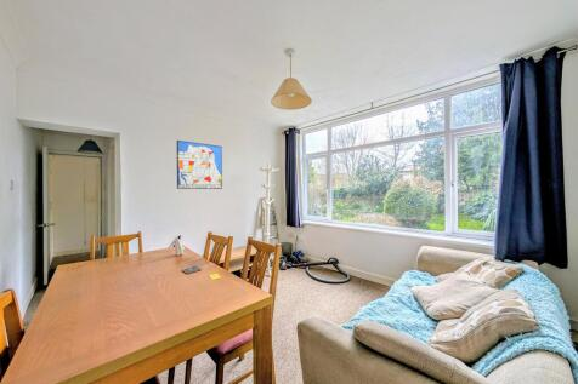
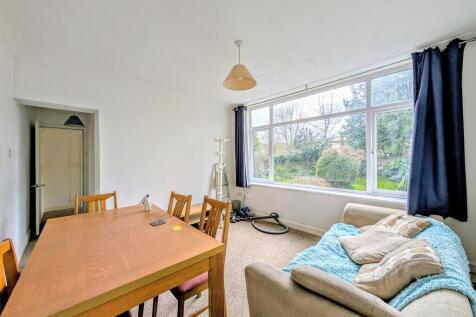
- wall art [176,139,223,190]
